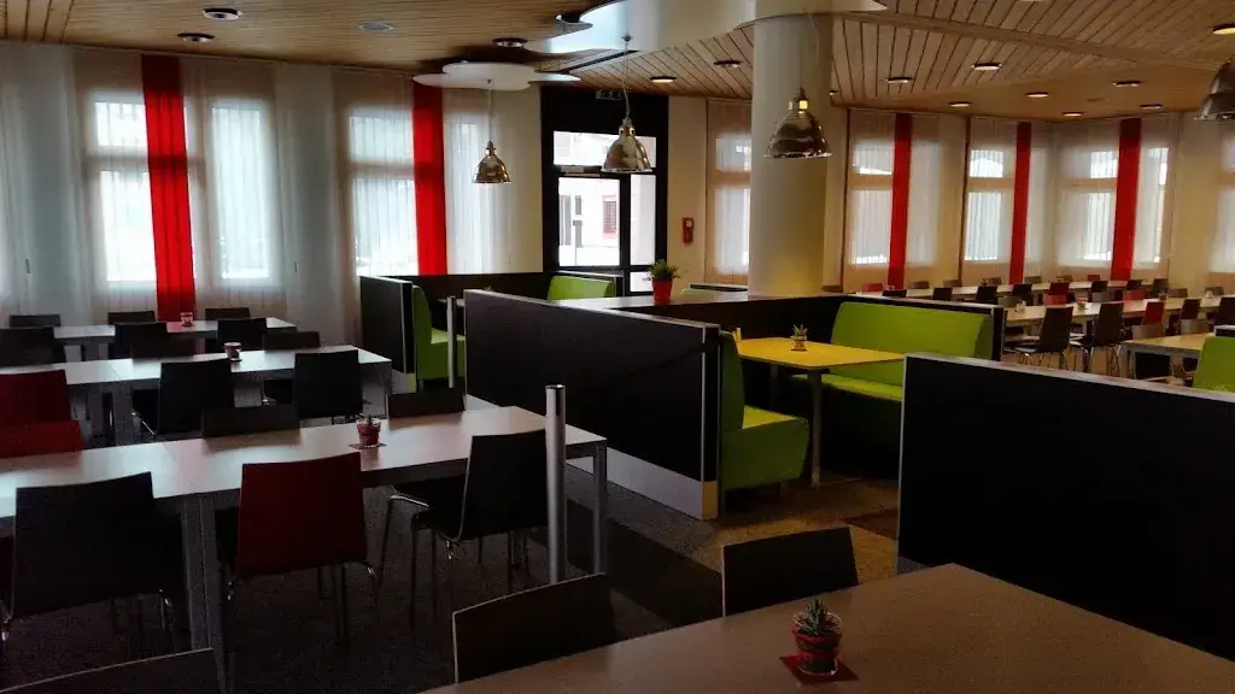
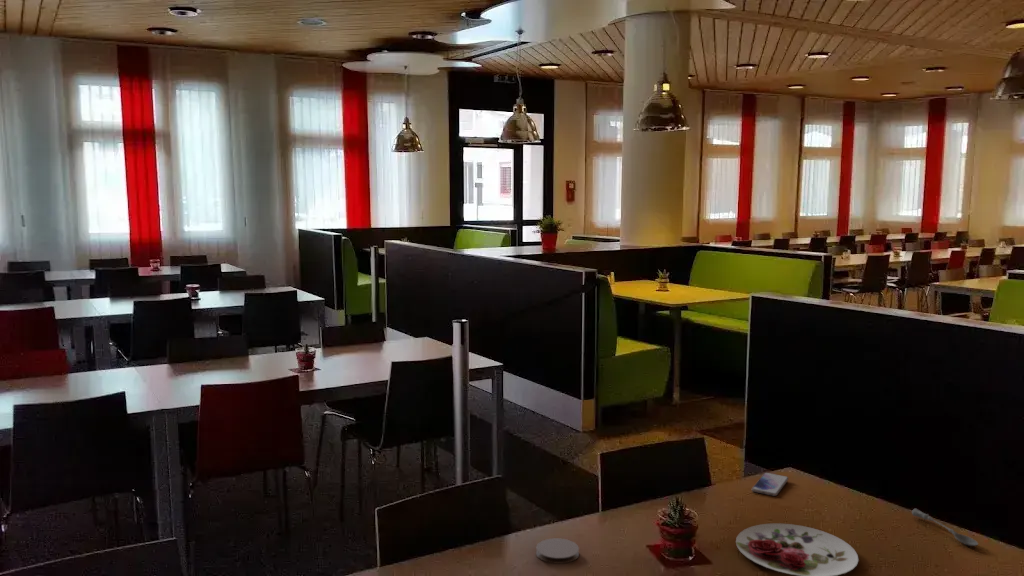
+ plate [735,522,860,576]
+ coaster [535,537,580,565]
+ smartphone [751,472,790,497]
+ soupspoon [911,508,979,547]
